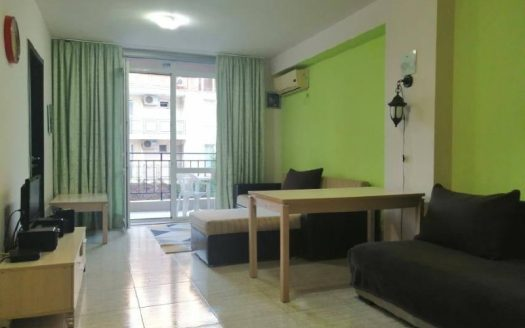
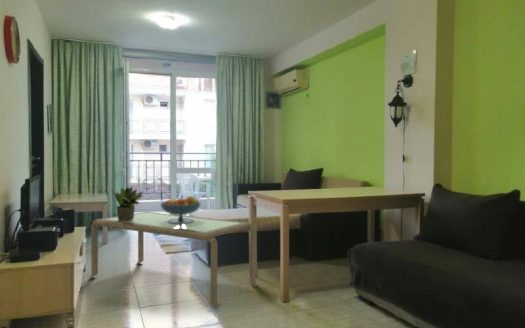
+ potted plant [111,185,145,221]
+ fruit bowl [159,195,202,223]
+ coffee table [89,211,259,309]
